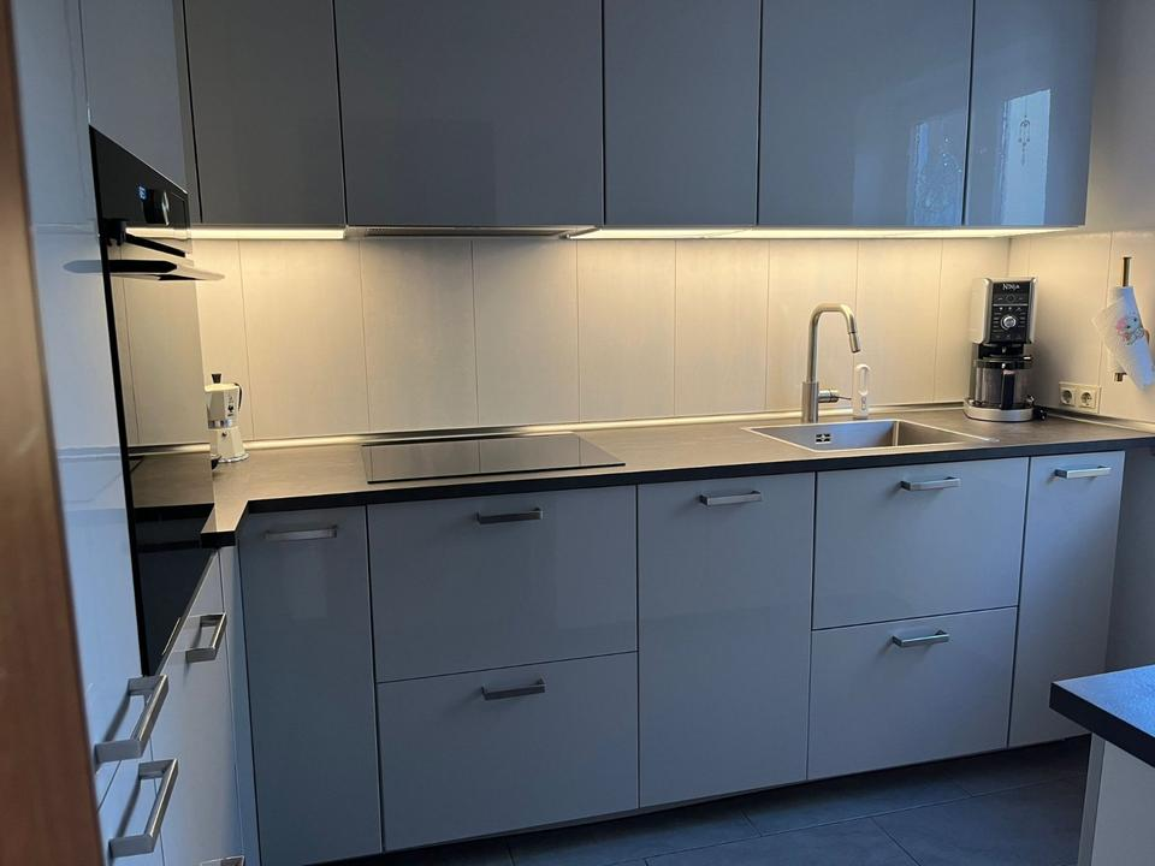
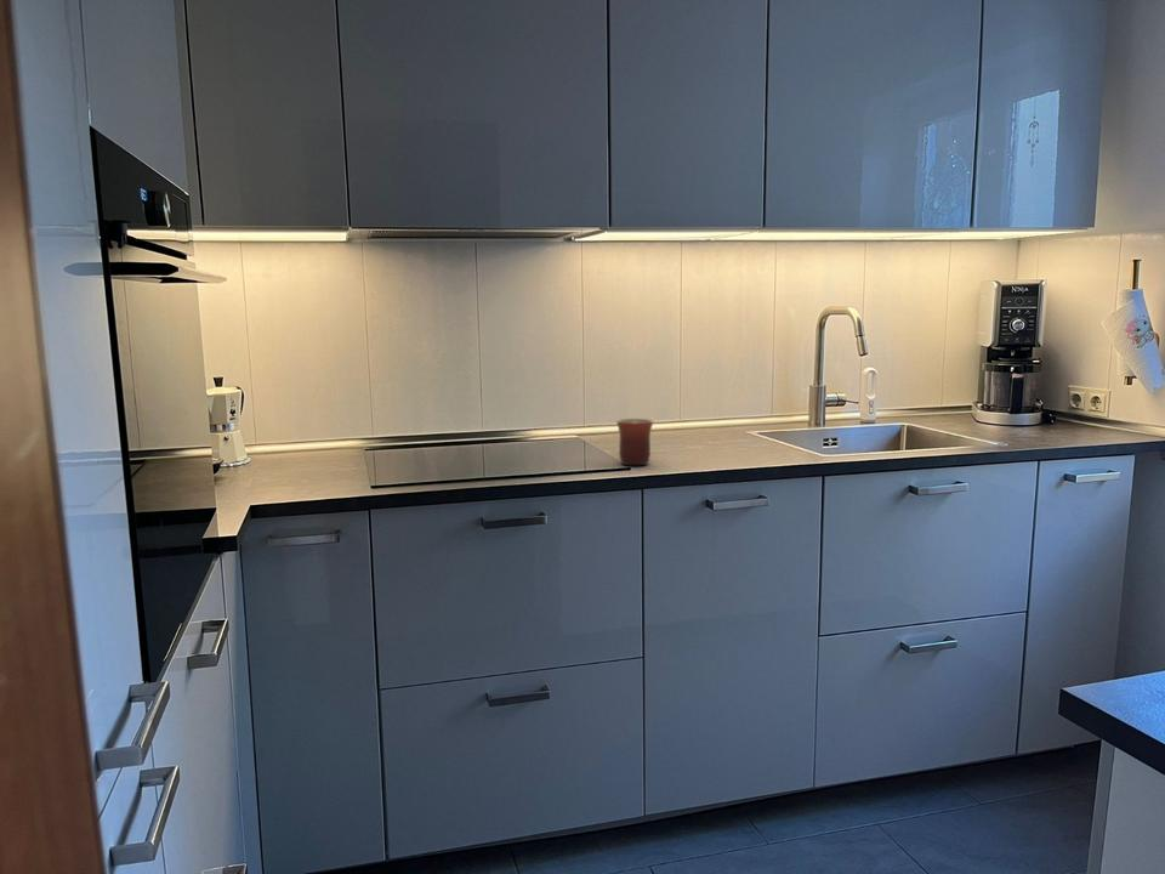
+ mug [615,418,654,466]
